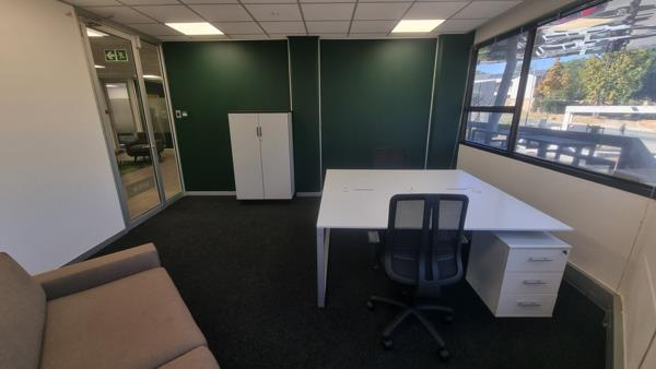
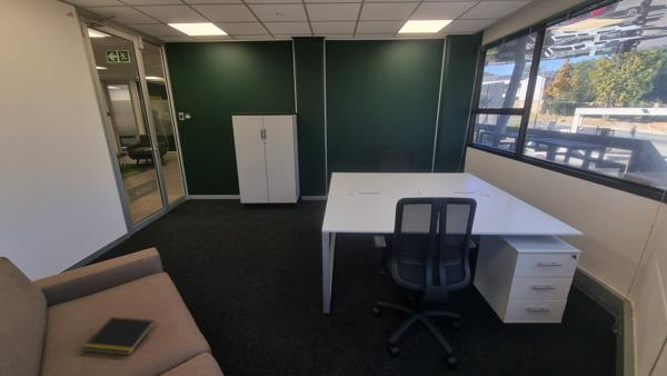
+ notepad [80,316,156,356]
